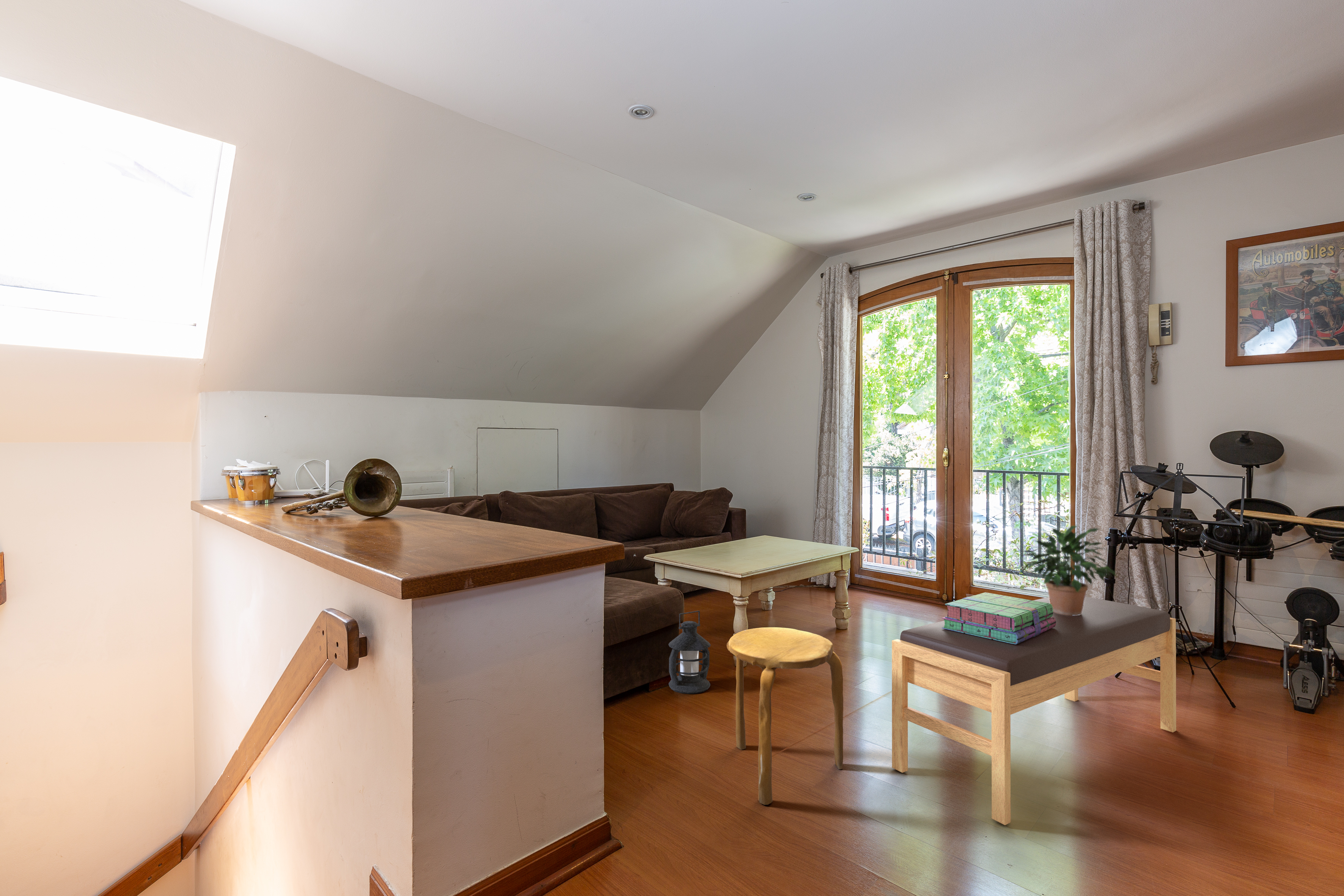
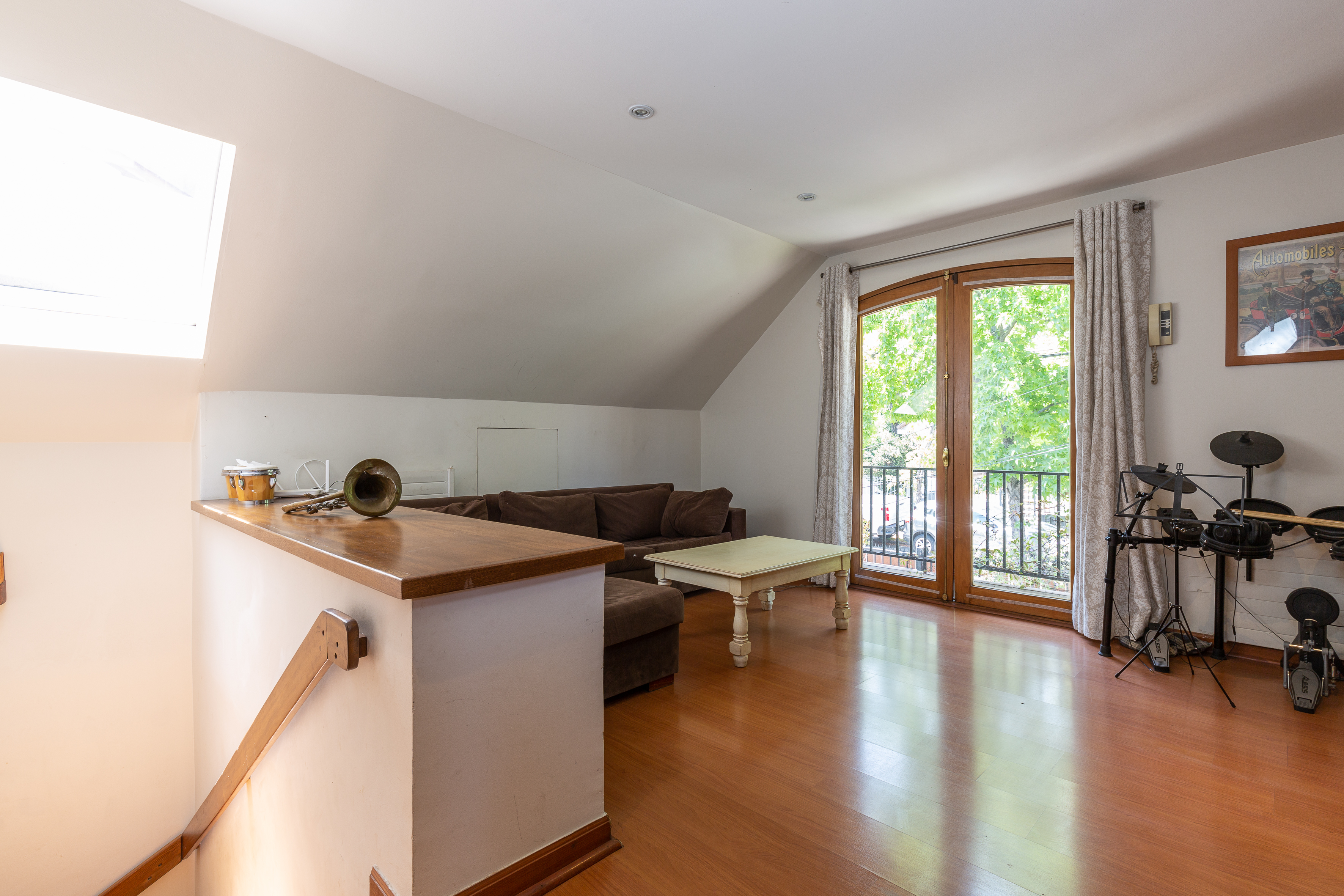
- bench [891,596,1177,825]
- lantern [668,610,711,694]
- stool [726,627,844,805]
- potted plant [1021,525,1118,616]
- stack of books [942,592,1056,644]
